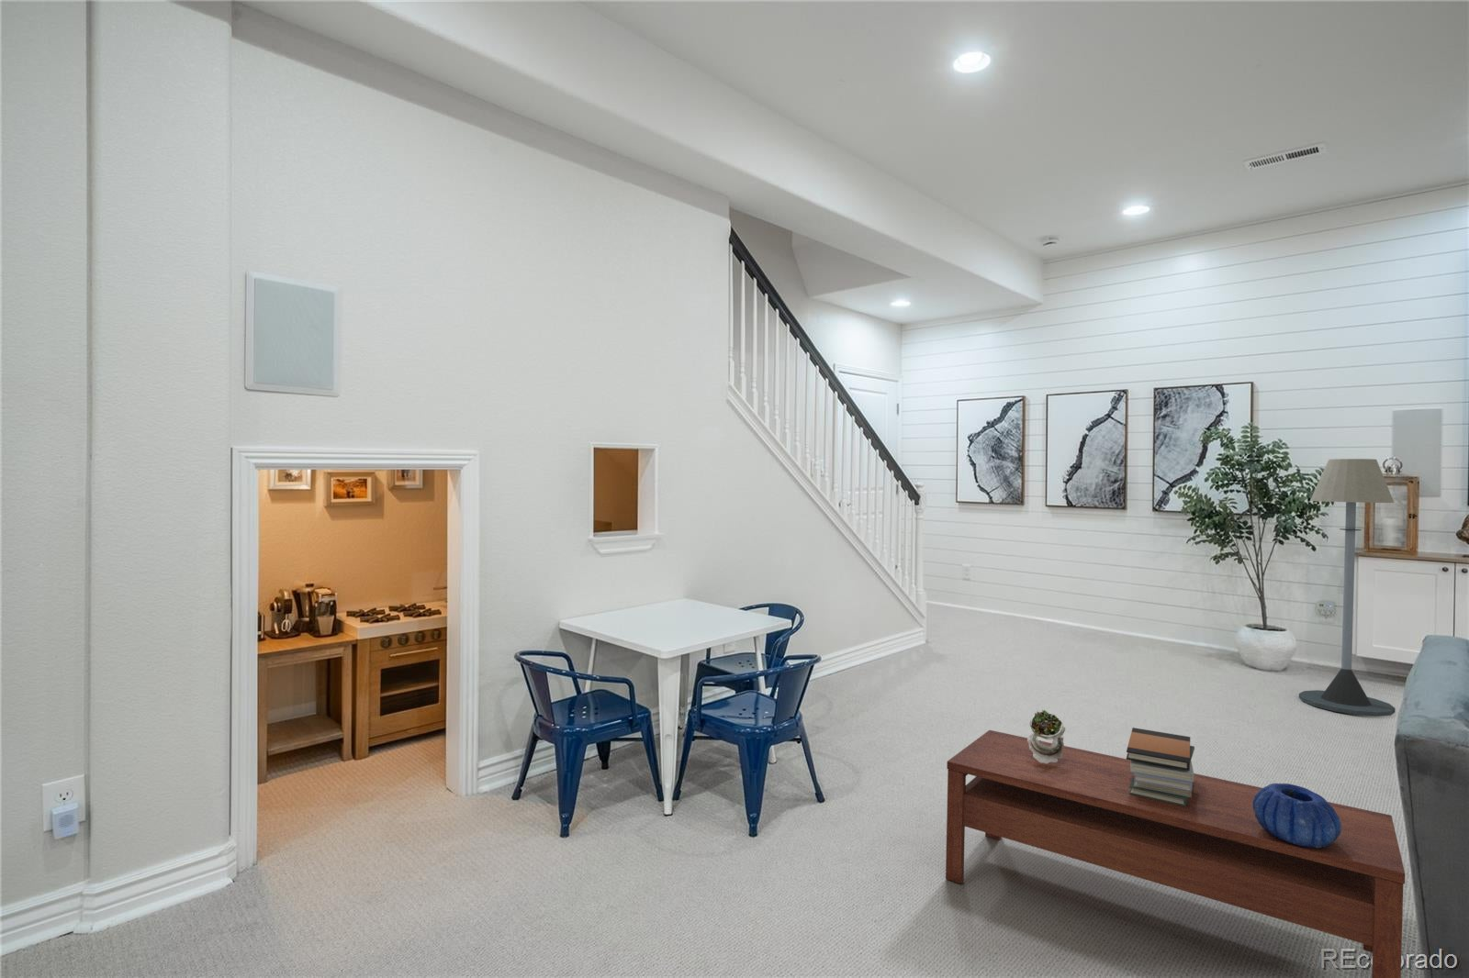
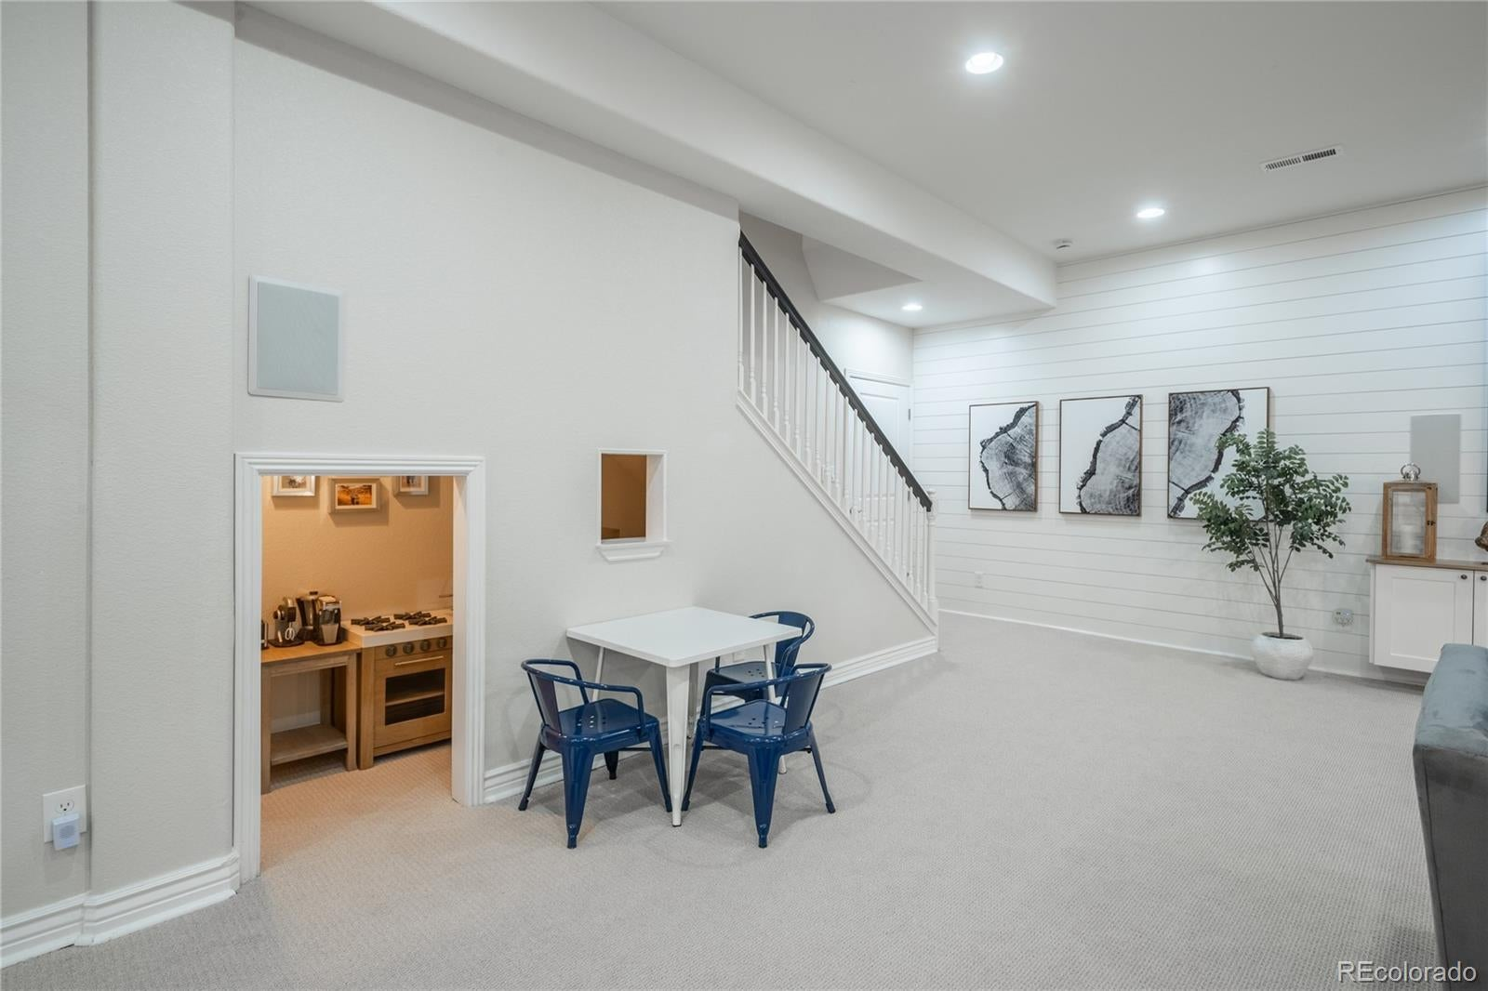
- decorative bowl [1253,783,1341,848]
- book stack [1126,727,1195,807]
- coffee table [945,729,1406,978]
- floor lamp [1299,457,1397,717]
- succulent plant [1028,709,1066,763]
